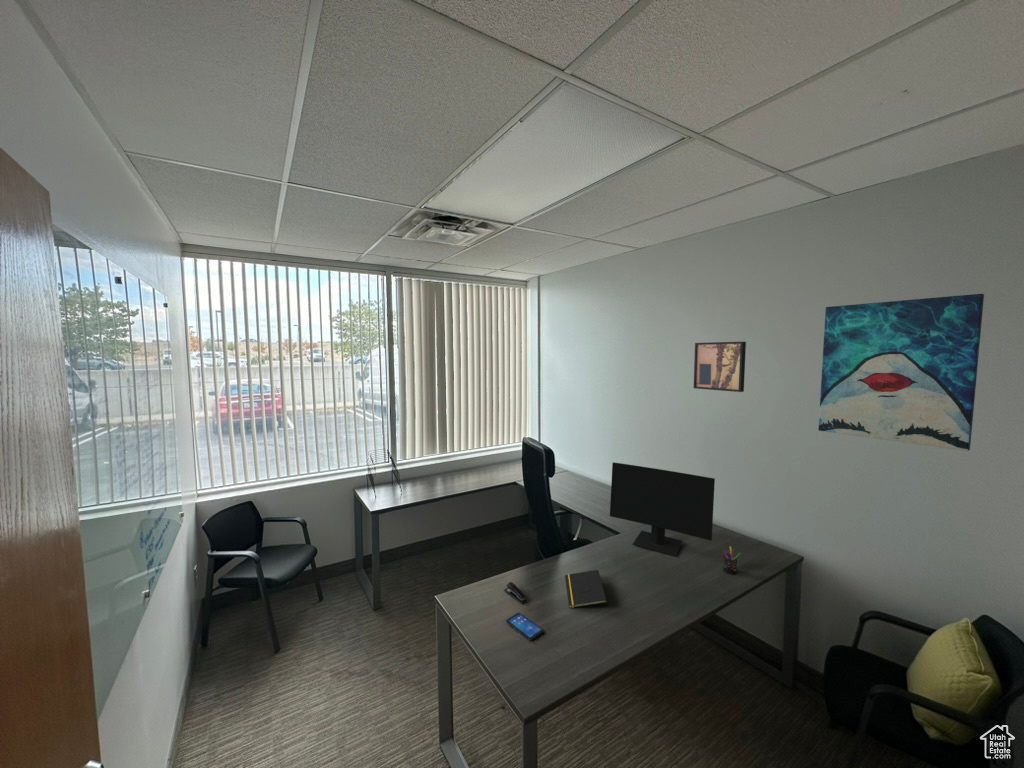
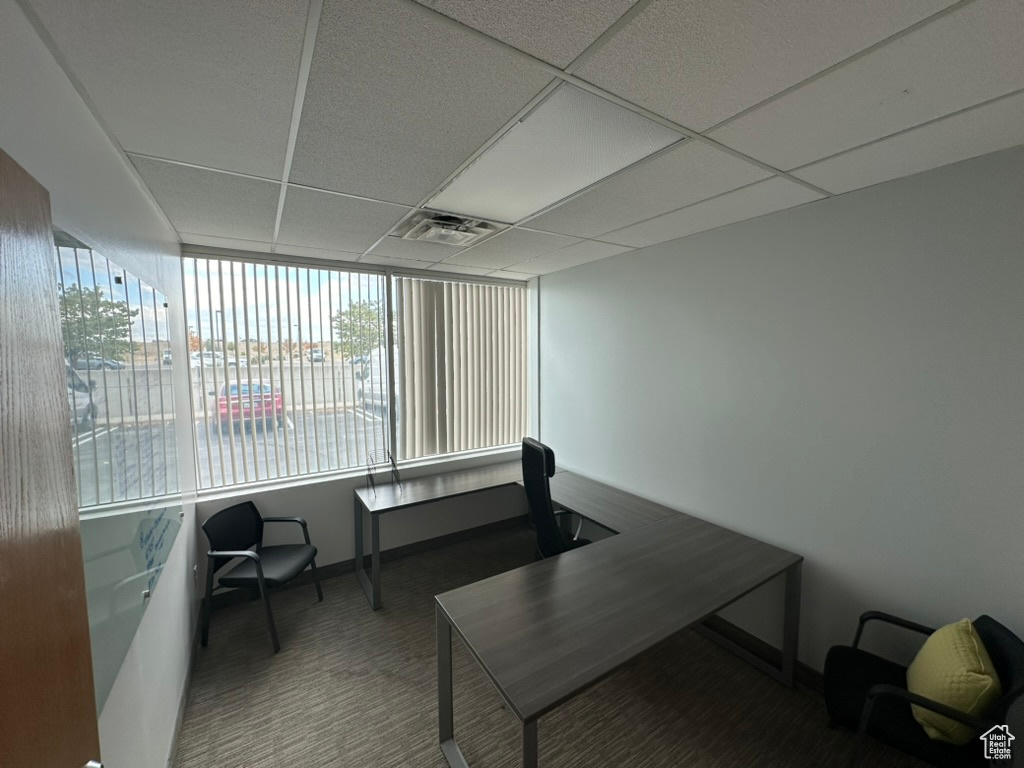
- stapler [503,581,528,605]
- smartphone [505,612,545,642]
- wall art [693,341,747,393]
- pen holder [722,545,742,575]
- notepad [564,569,608,609]
- computer monitor [609,461,716,557]
- wall art [817,293,985,452]
